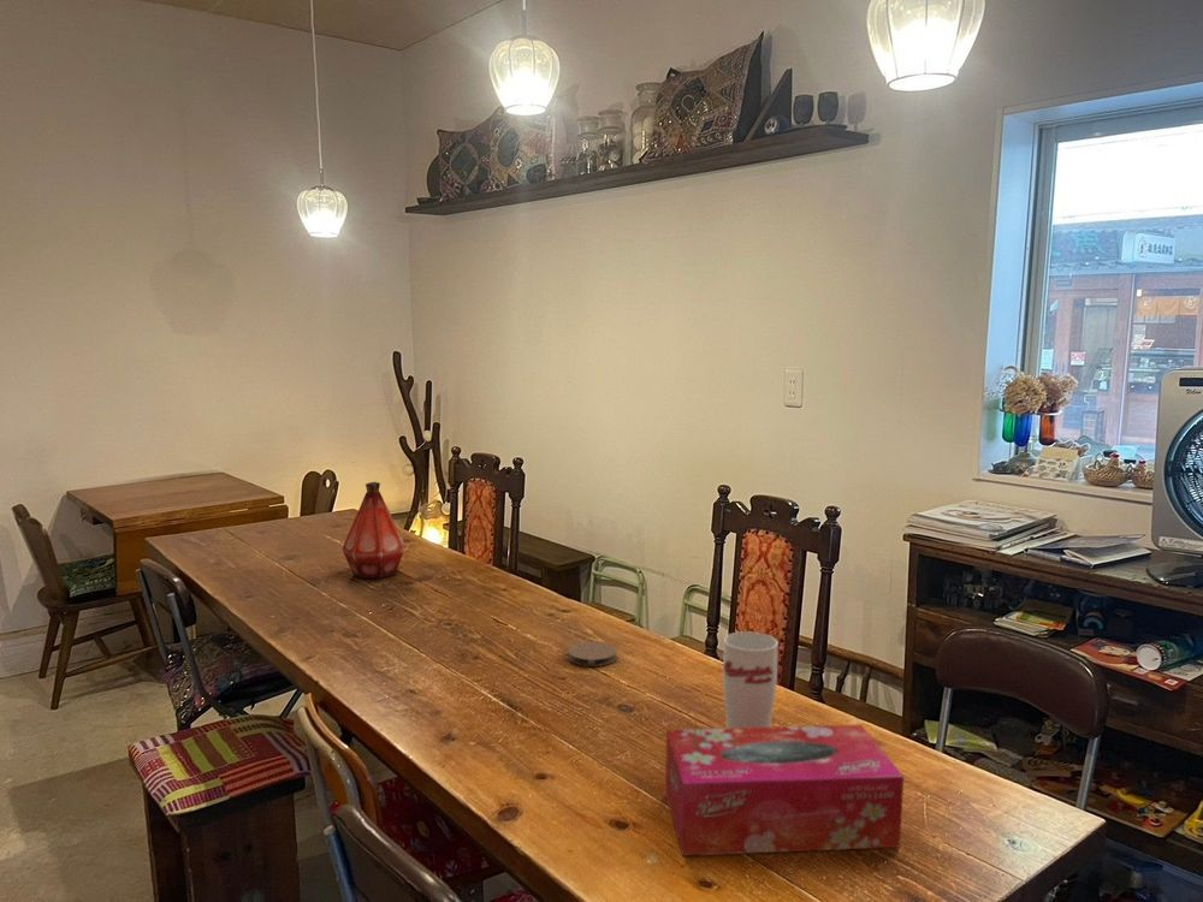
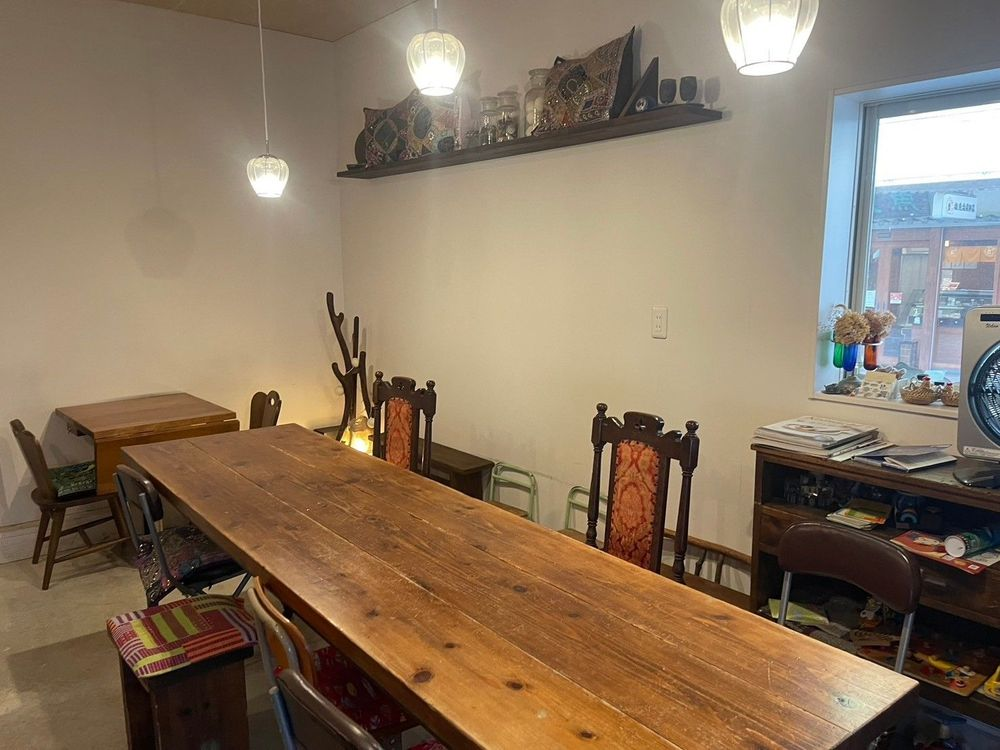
- cup [722,630,780,729]
- tissue box [664,724,905,858]
- coaster [567,641,618,667]
- bottle [340,481,405,580]
